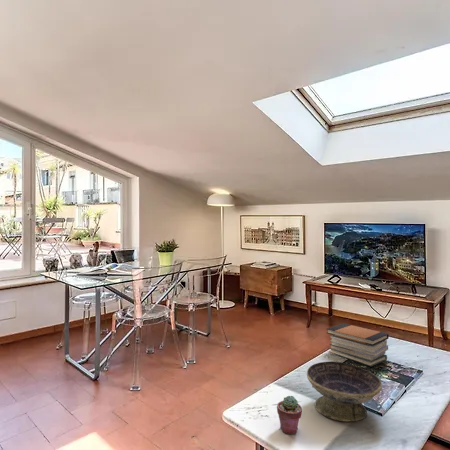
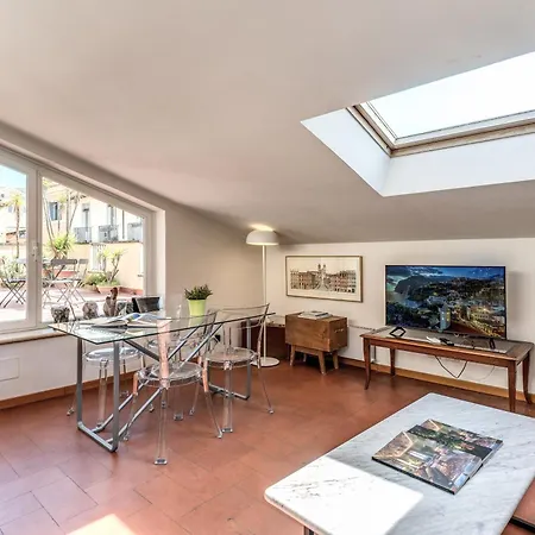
- book stack [326,322,390,367]
- potted succulent [276,395,303,435]
- decorative bowl [306,360,383,422]
